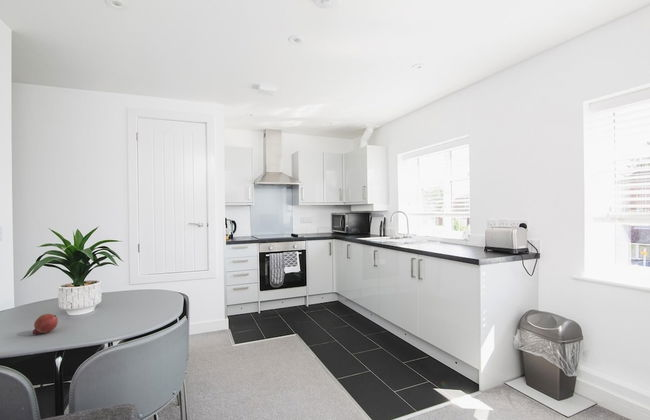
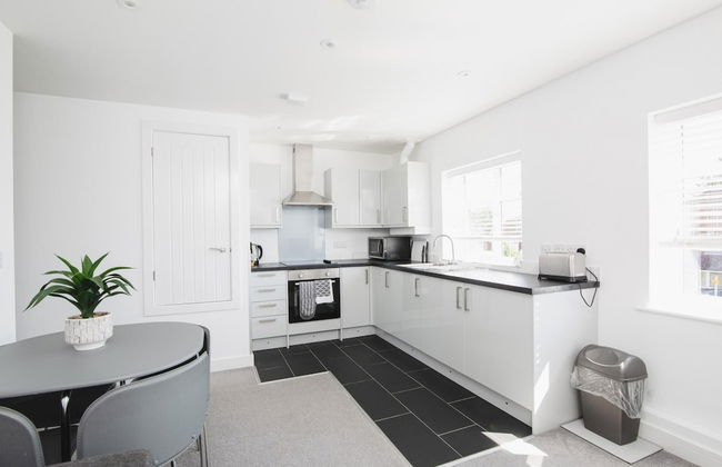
- fruit [32,313,59,335]
